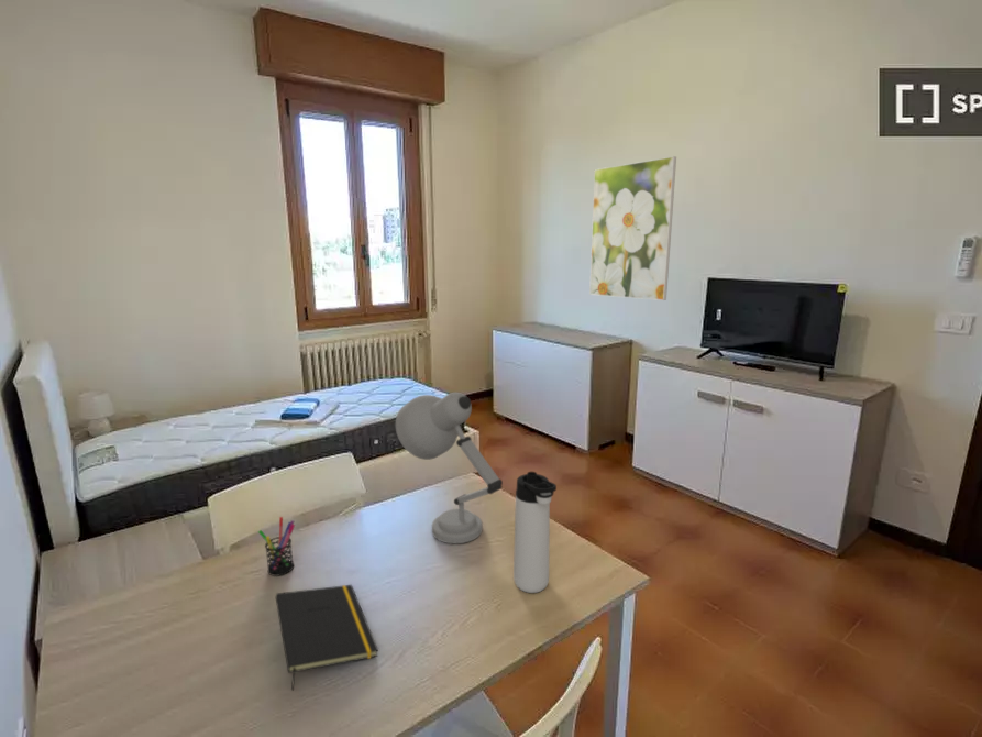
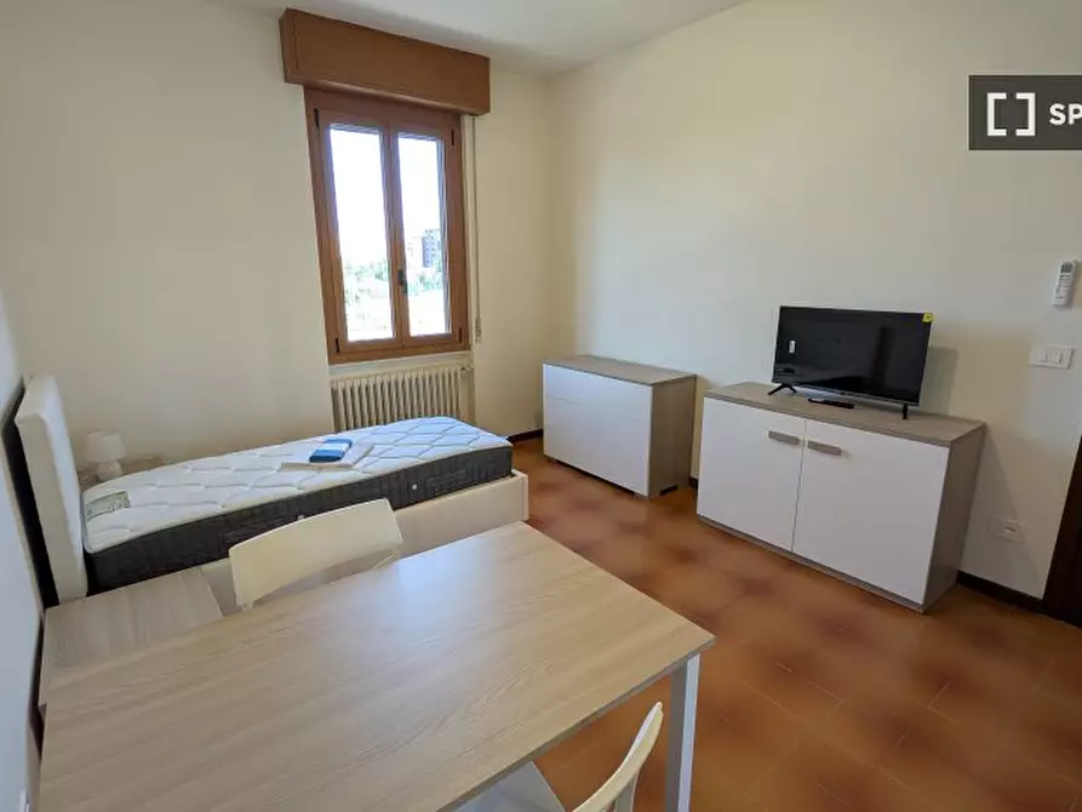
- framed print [588,155,677,301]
- thermos bottle [512,471,558,594]
- notepad [275,584,379,692]
- pen holder [257,516,296,578]
- desk lamp [395,392,504,544]
